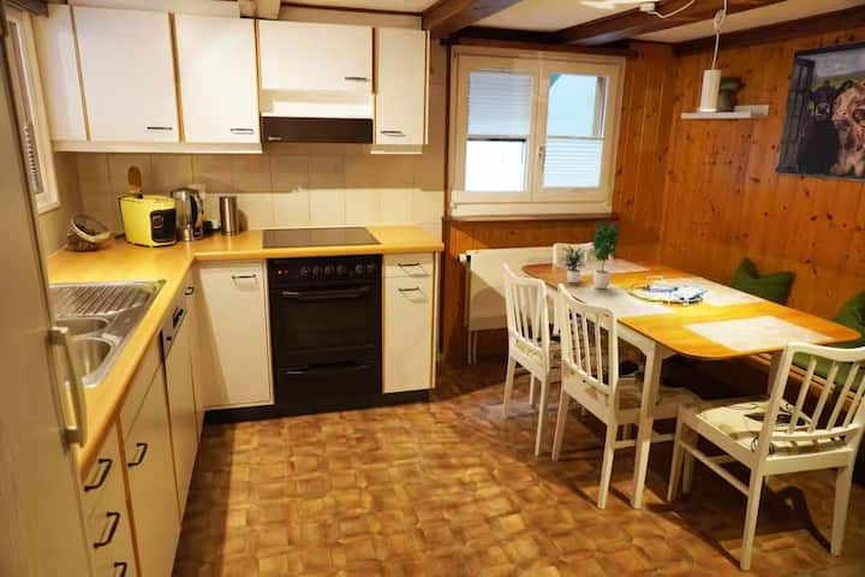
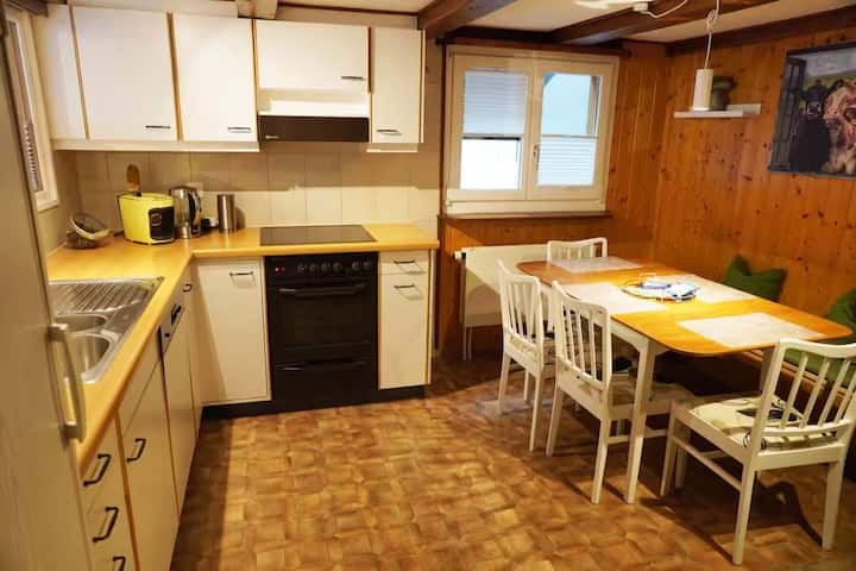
- potted plant [560,216,624,290]
